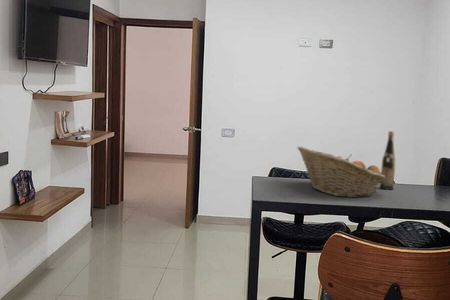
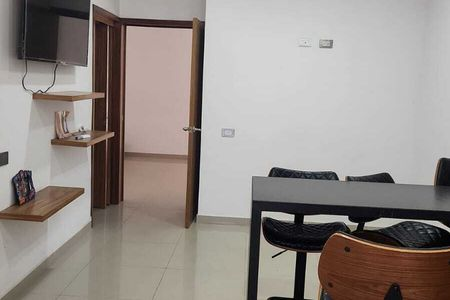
- fruit basket [296,146,386,199]
- wine bottle [379,130,397,191]
